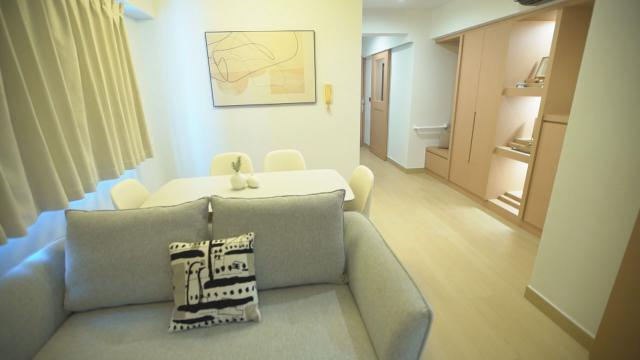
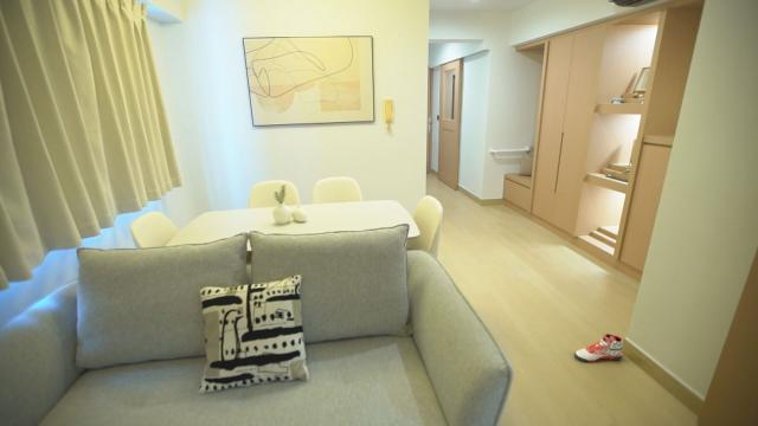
+ sneaker [573,333,624,363]
